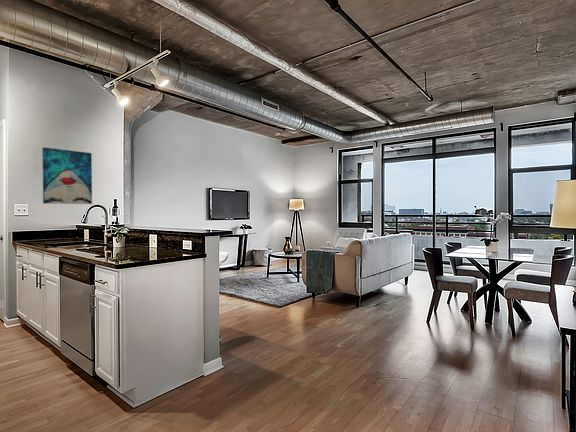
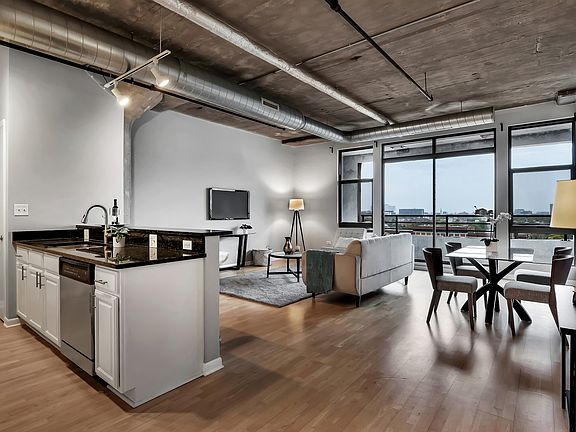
- wall art [42,146,93,205]
